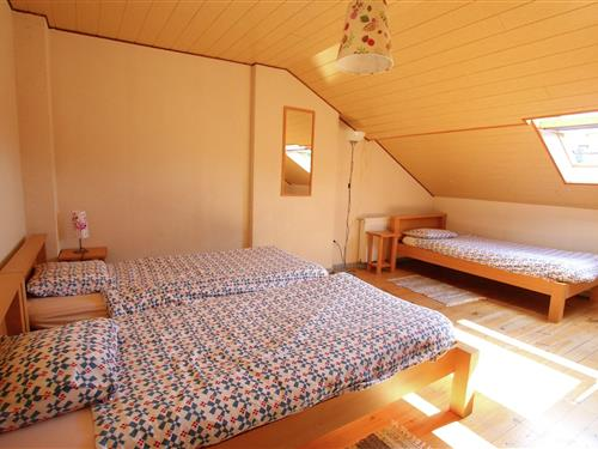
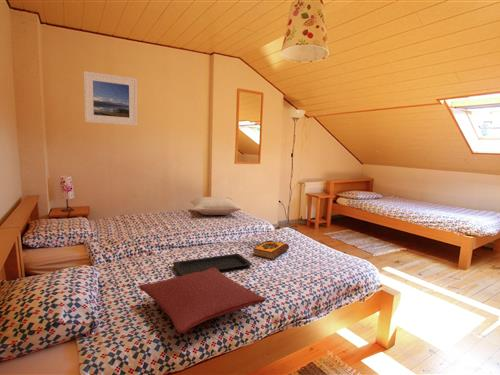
+ hardback book [252,239,290,260]
+ pillow [138,267,267,334]
+ pillow [190,196,242,216]
+ serving tray [172,253,253,276]
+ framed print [83,70,138,127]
